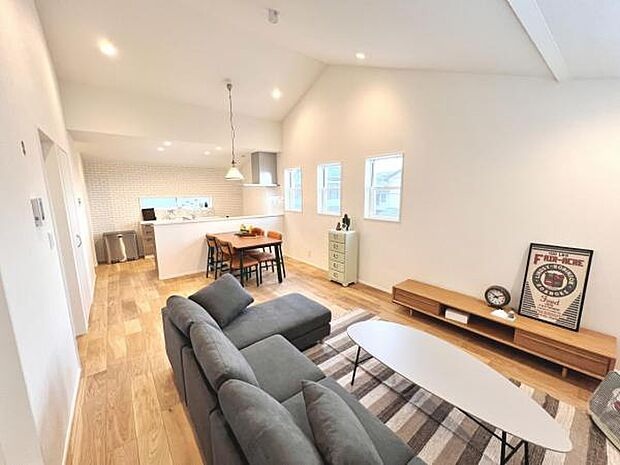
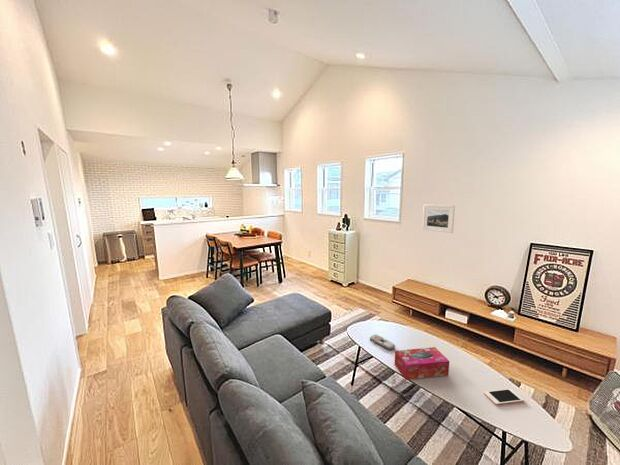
+ cell phone [483,388,525,406]
+ tissue box [393,346,450,381]
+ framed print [421,204,456,234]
+ remote control [369,334,396,351]
